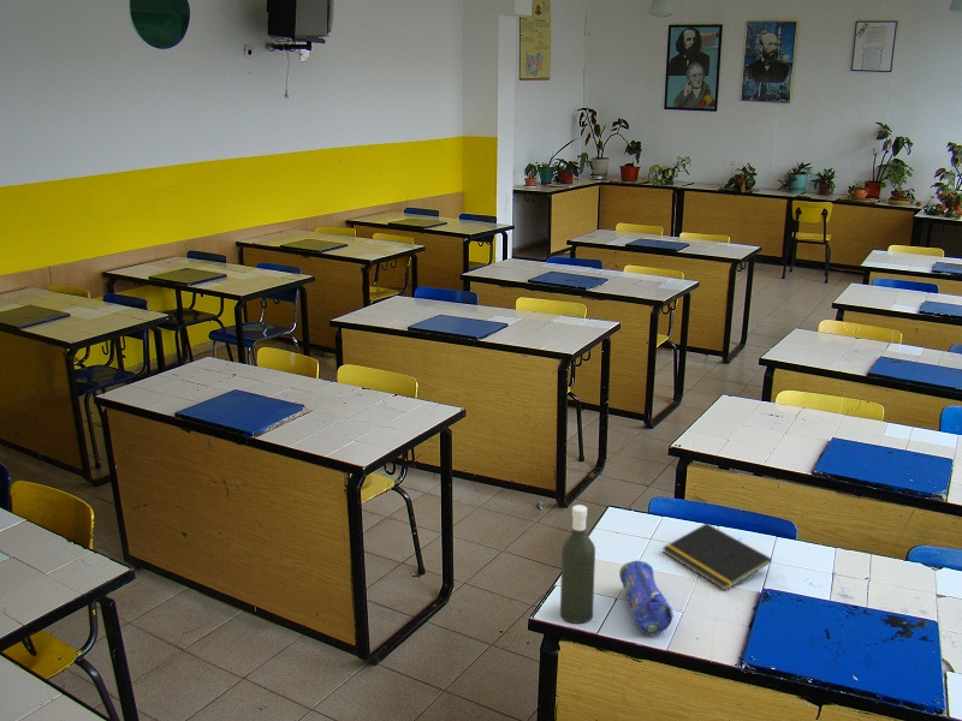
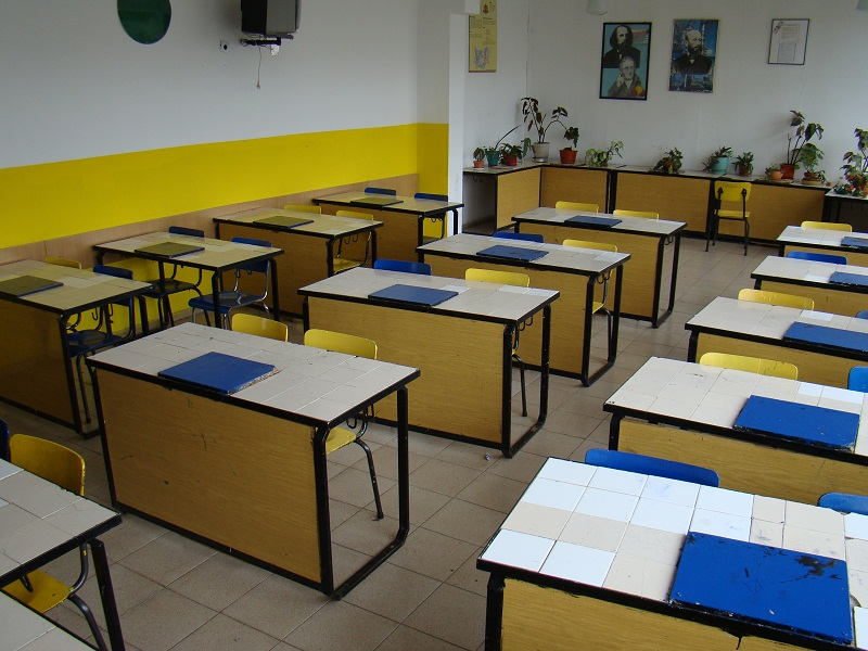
- bottle [559,503,596,625]
- notepad [661,522,773,591]
- pencil case [618,559,675,637]
